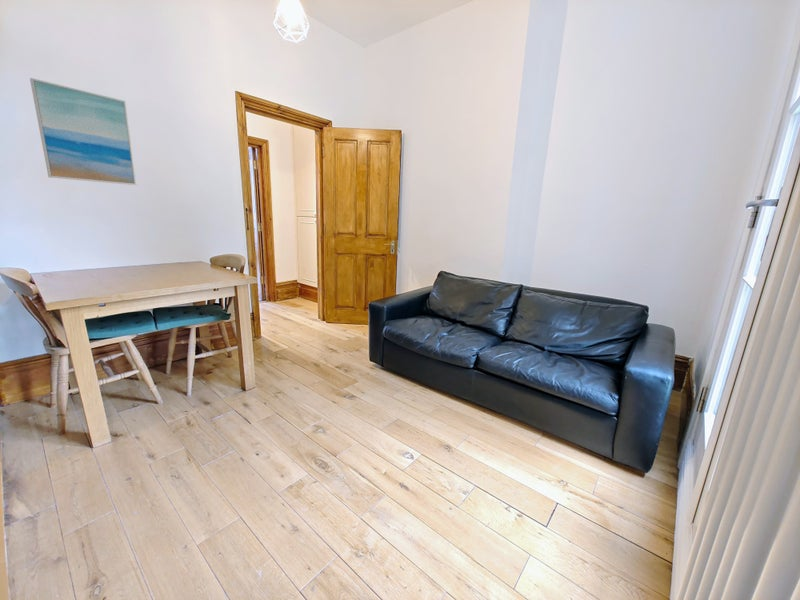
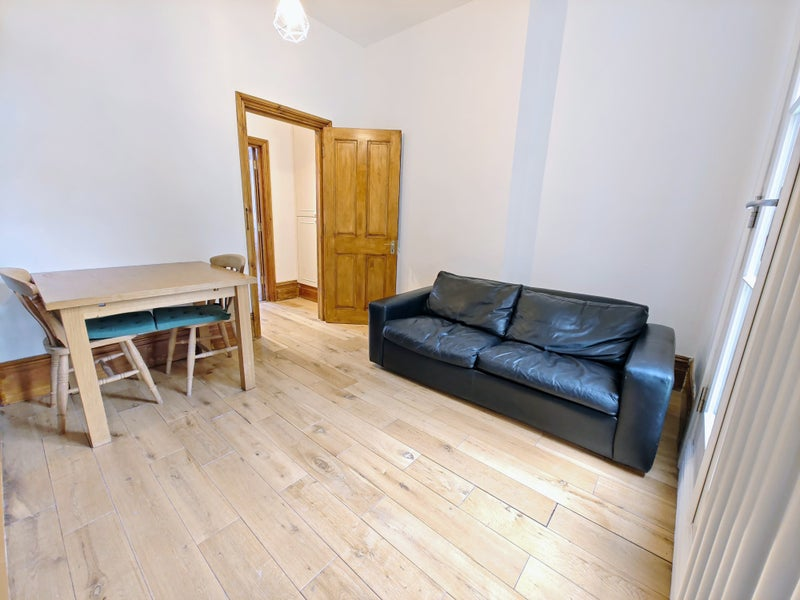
- wall art [29,77,137,186]
